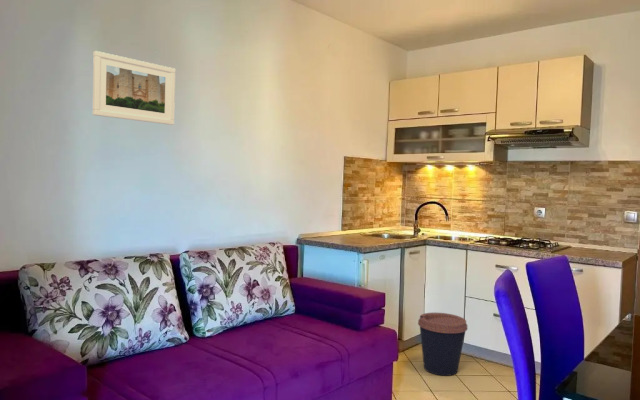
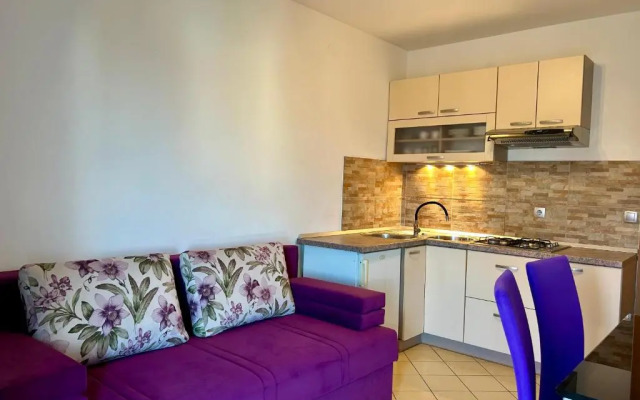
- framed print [92,50,176,126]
- coffee cup [417,312,469,377]
